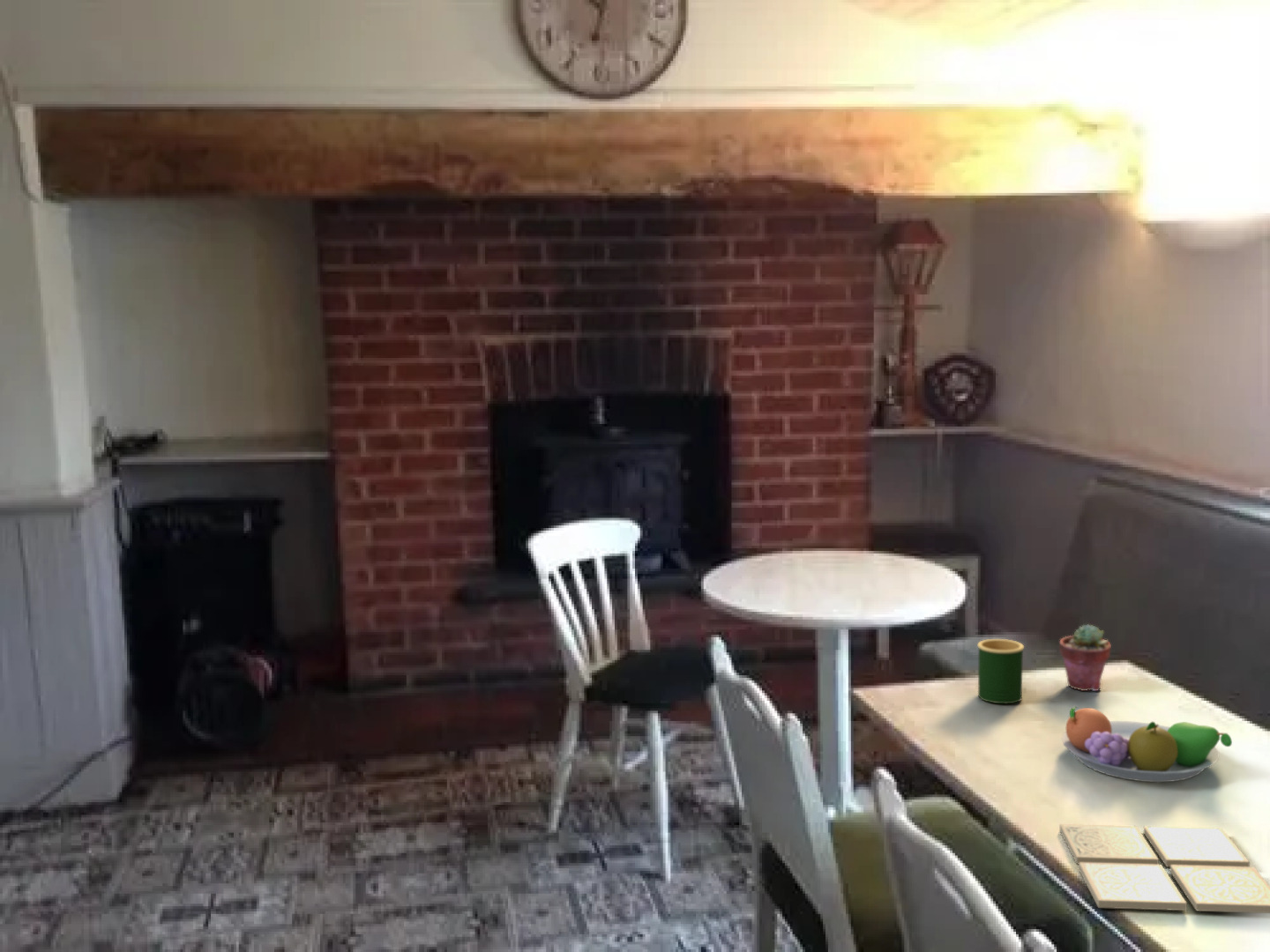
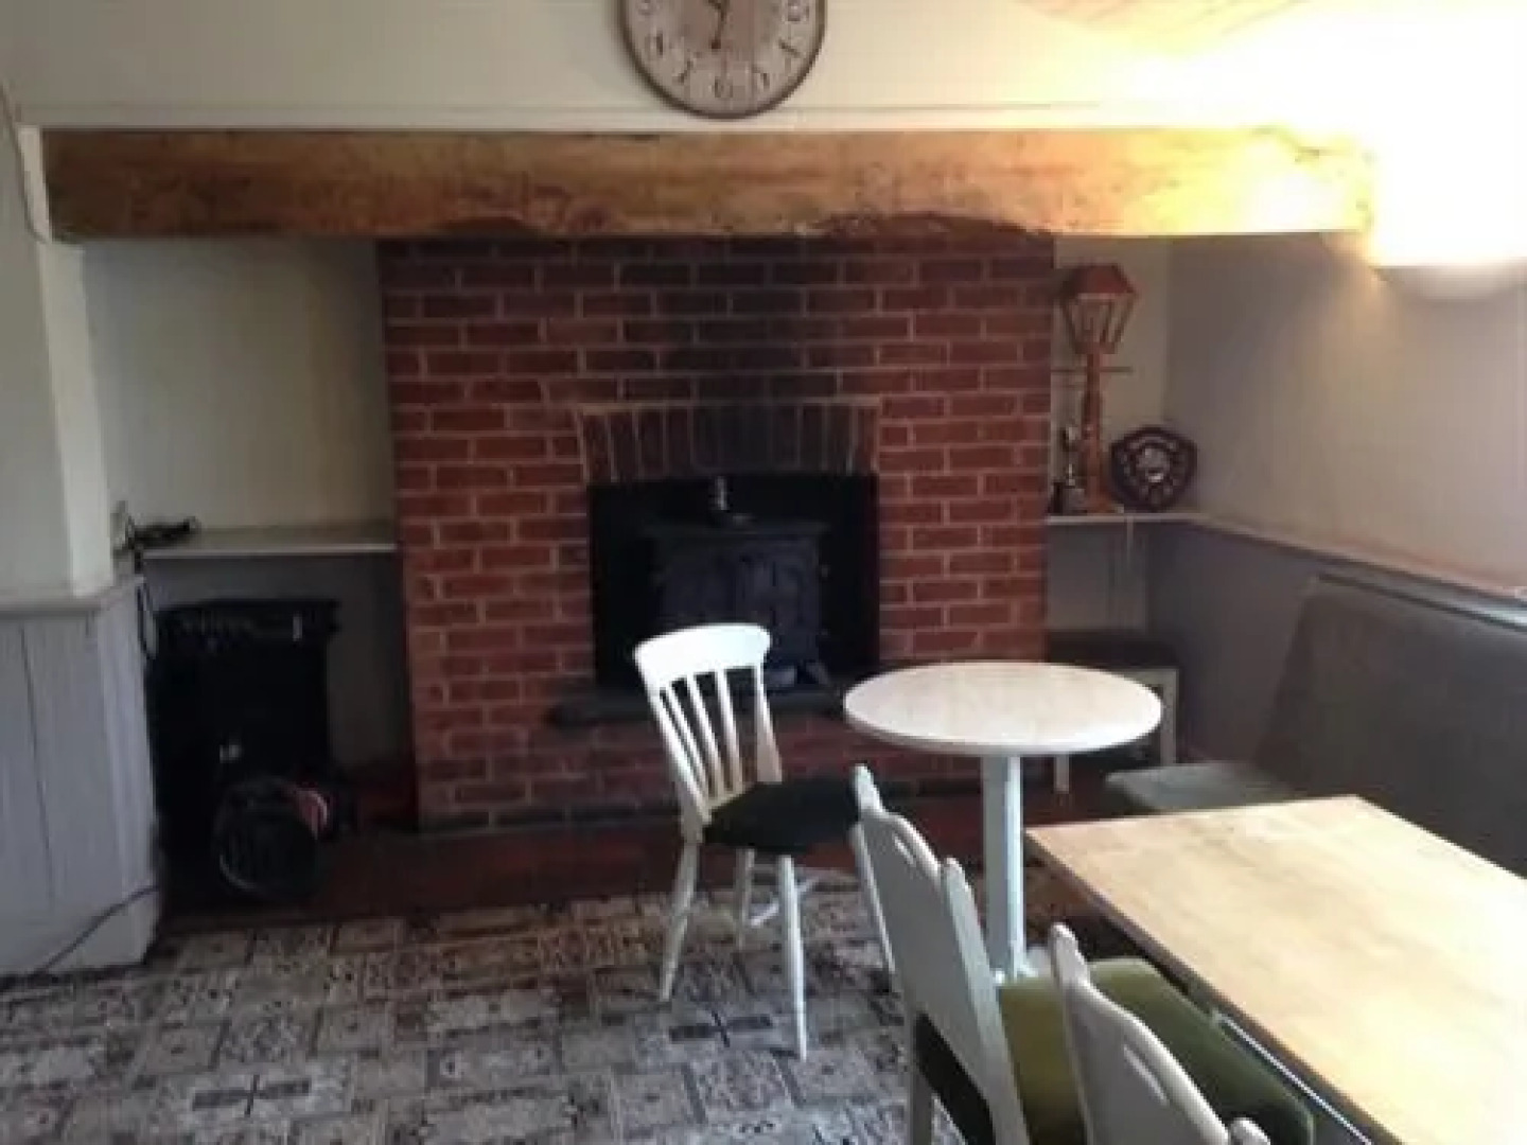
- drink coaster [1059,823,1270,914]
- potted succulent [1058,623,1112,692]
- mug [976,638,1025,704]
- fruit bowl [1061,706,1233,783]
